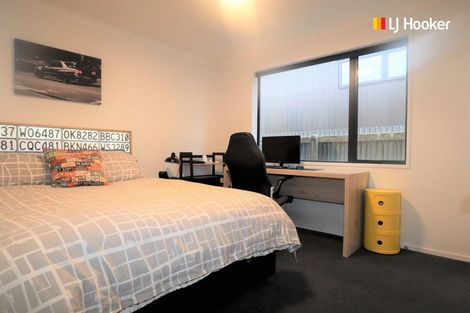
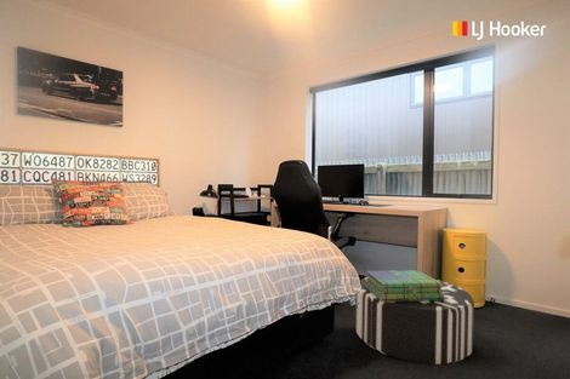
+ pouf [354,276,475,366]
+ stack of books [365,269,444,302]
